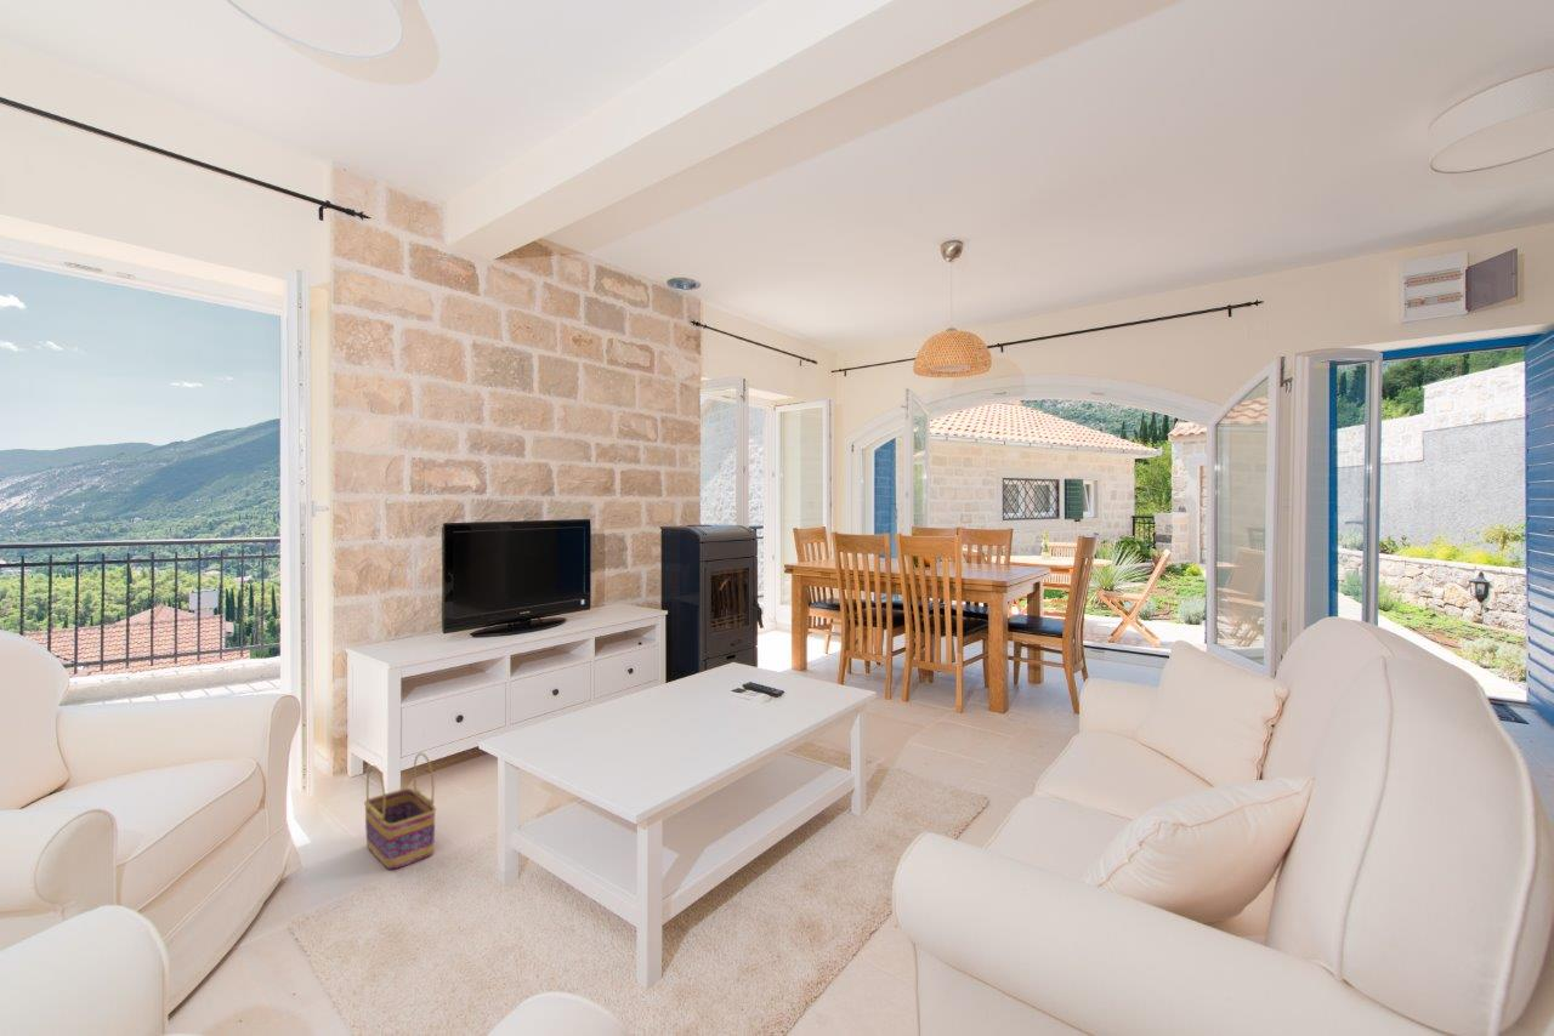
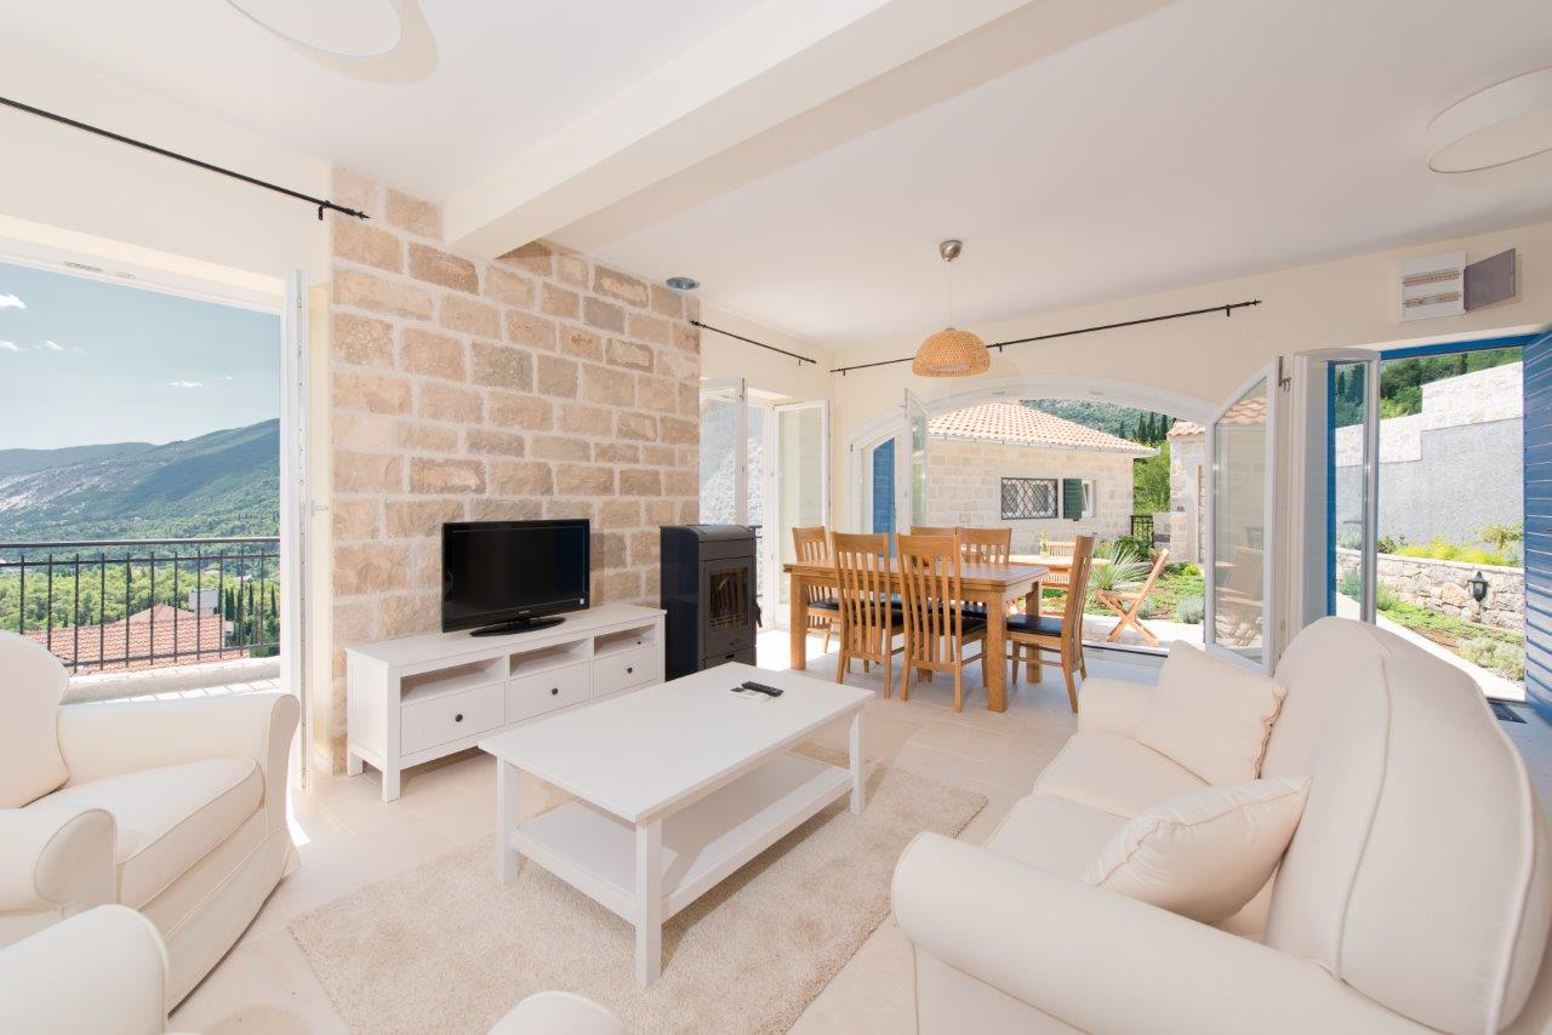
- basket [363,752,437,870]
